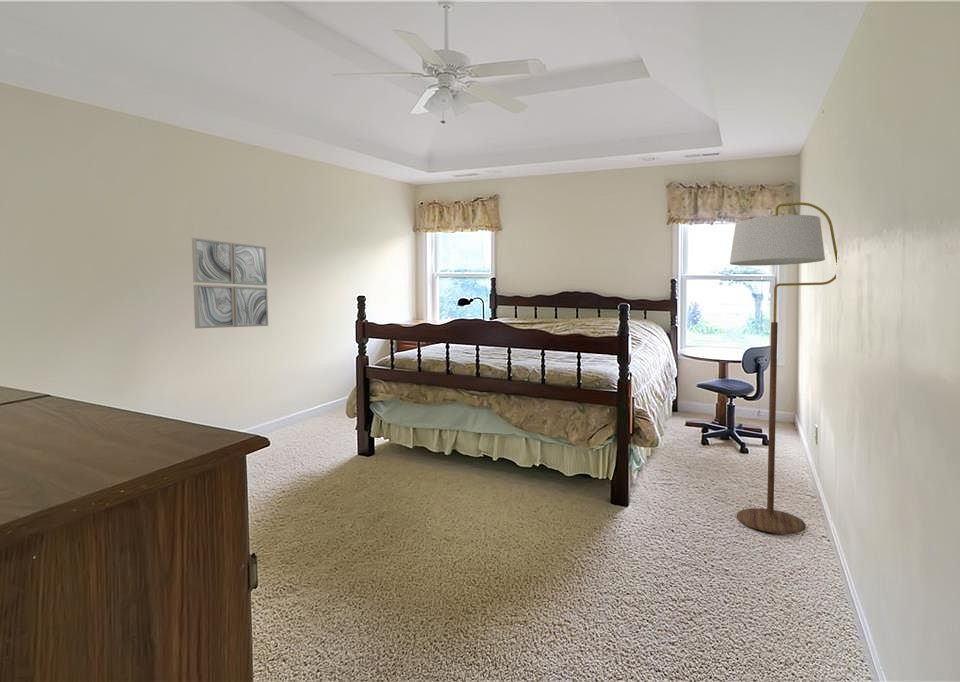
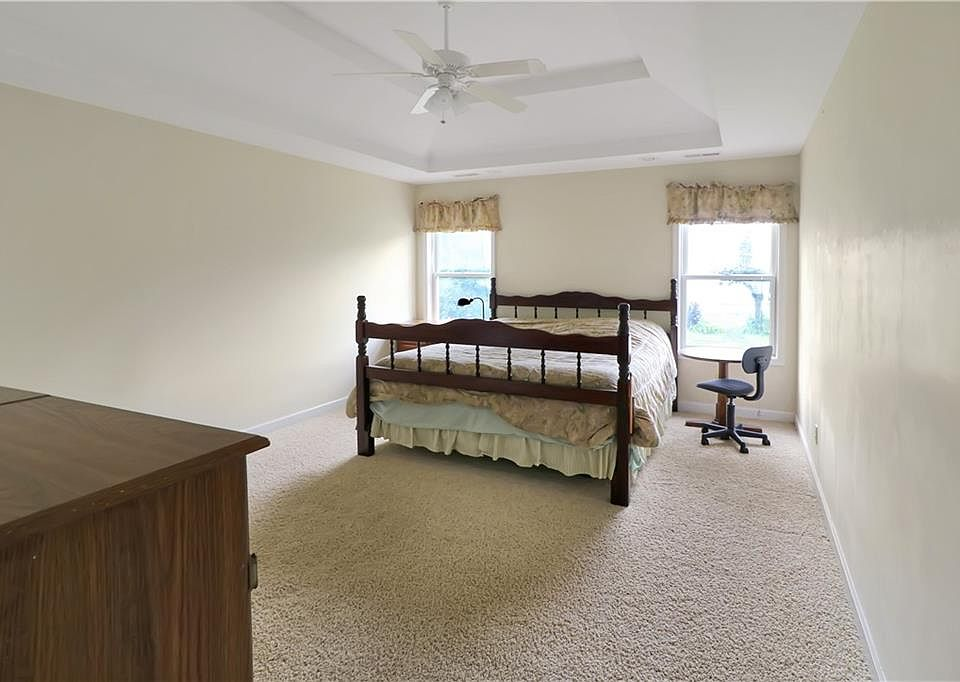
- wall art [191,237,269,329]
- floor lamp [729,201,838,535]
